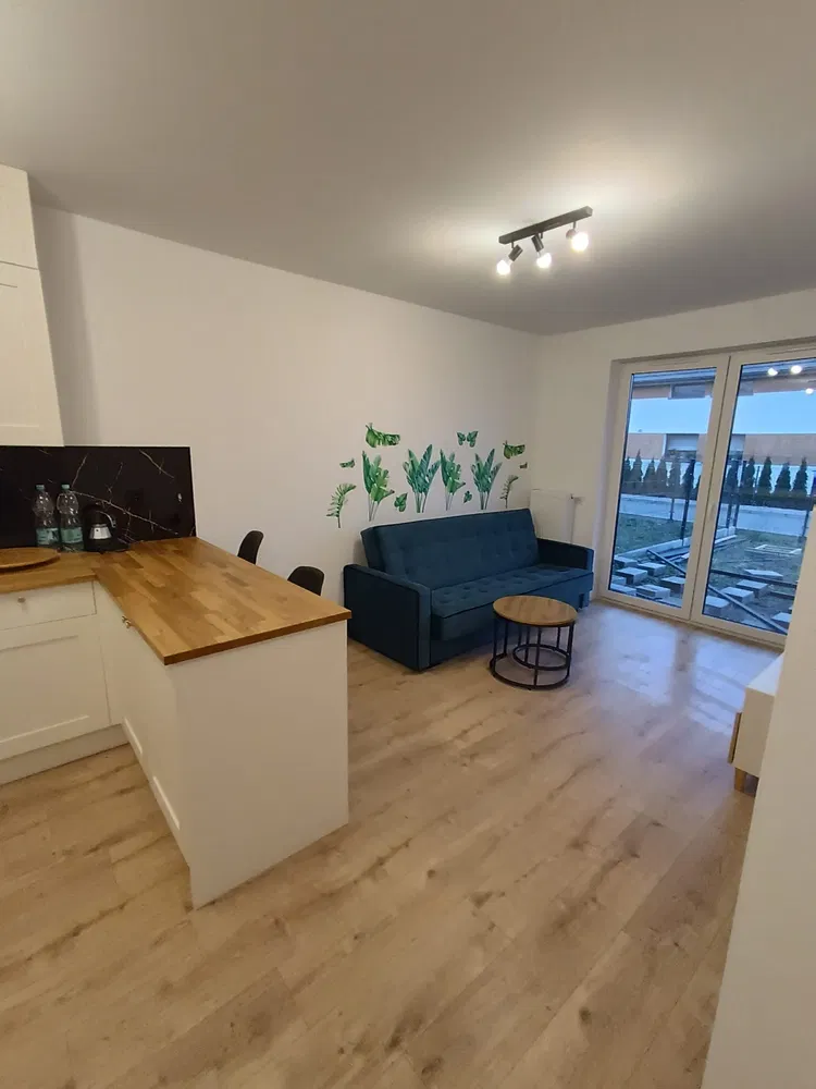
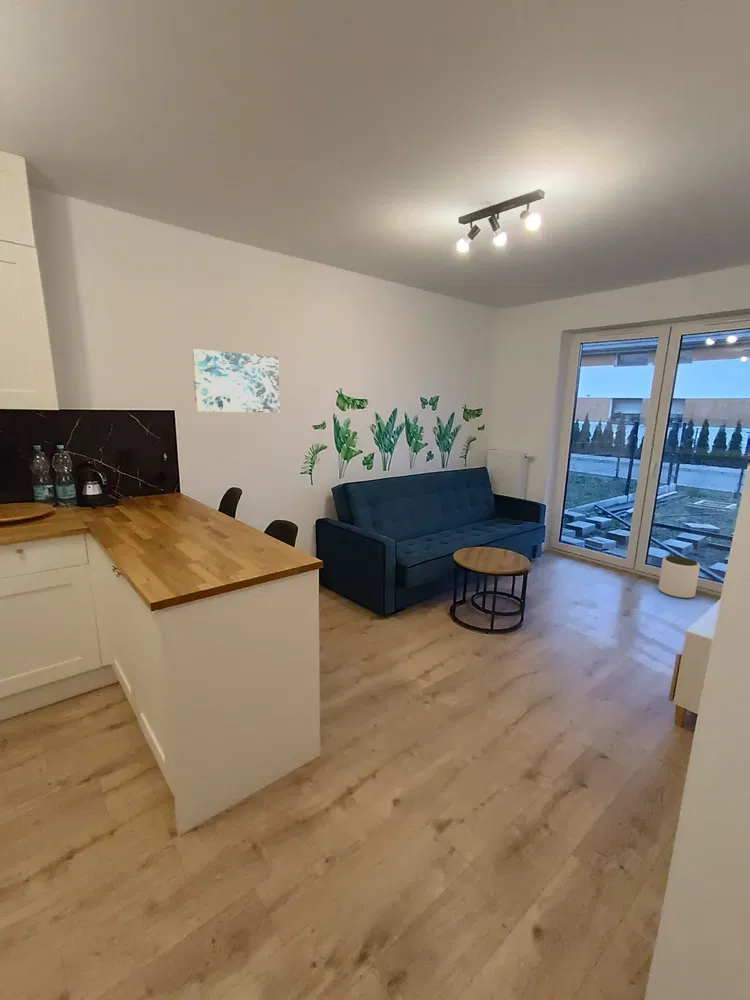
+ plant pot [658,555,701,599]
+ wall art [191,348,281,413]
